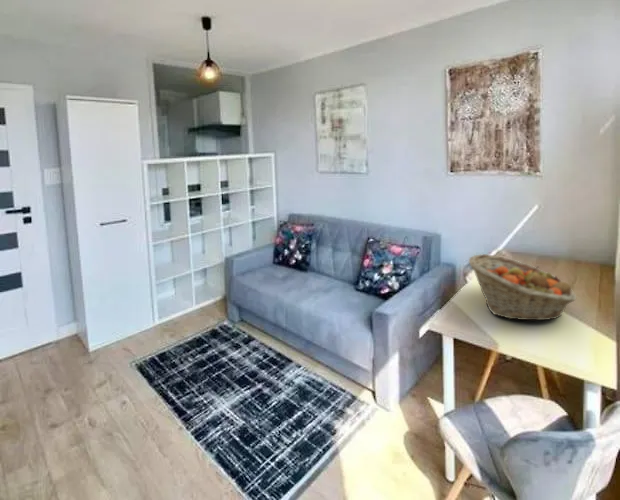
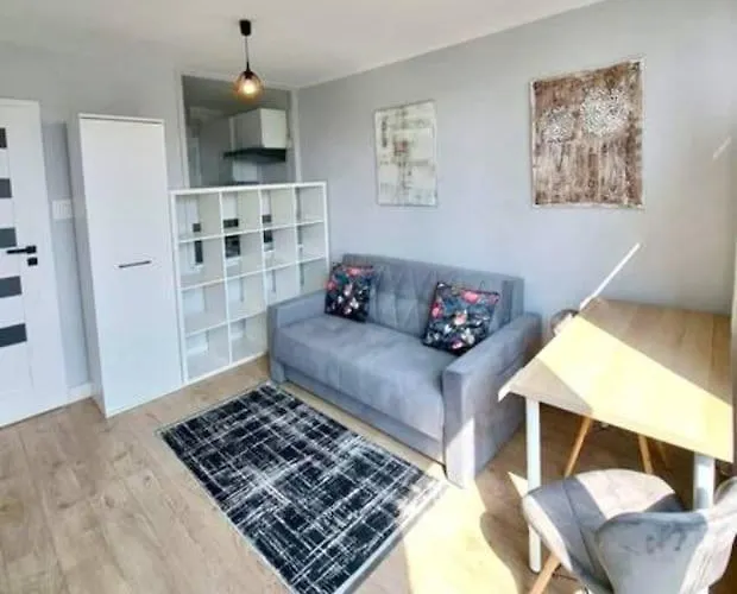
- fruit basket [468,253,577,321]
